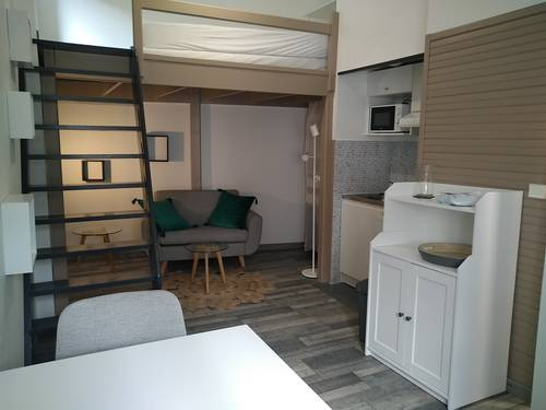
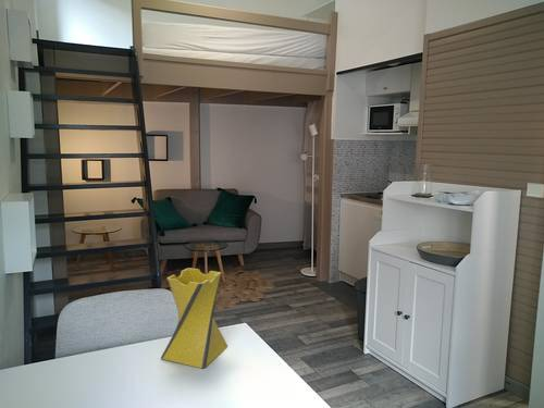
+ vase [160,267,228,369]
